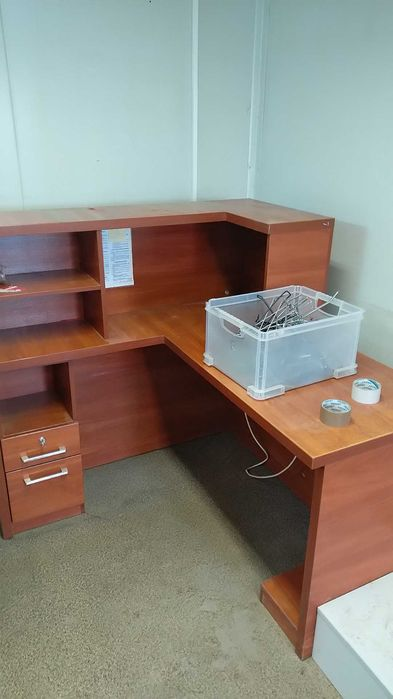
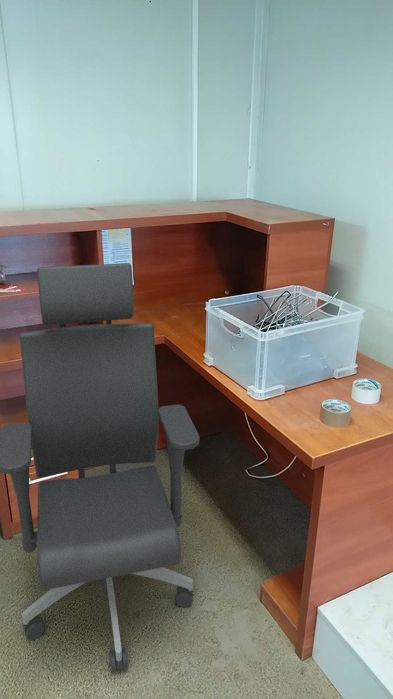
+ office chair [0,262,201,674]
